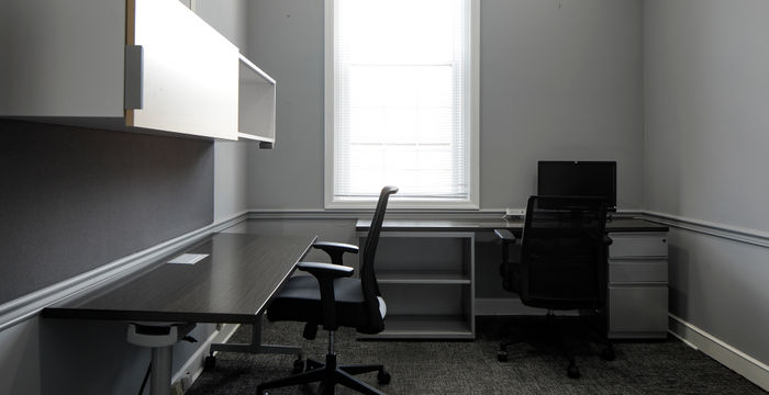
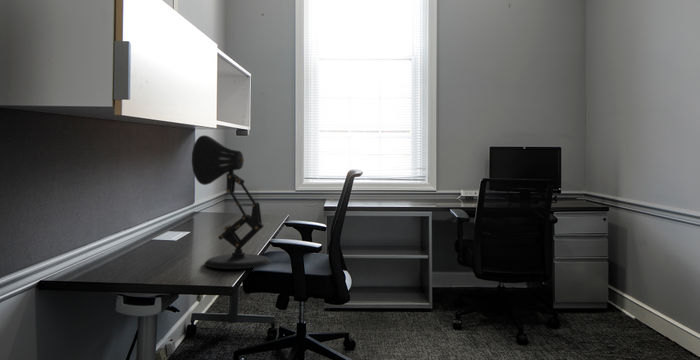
+ desk lamp [191,134,272,270]
